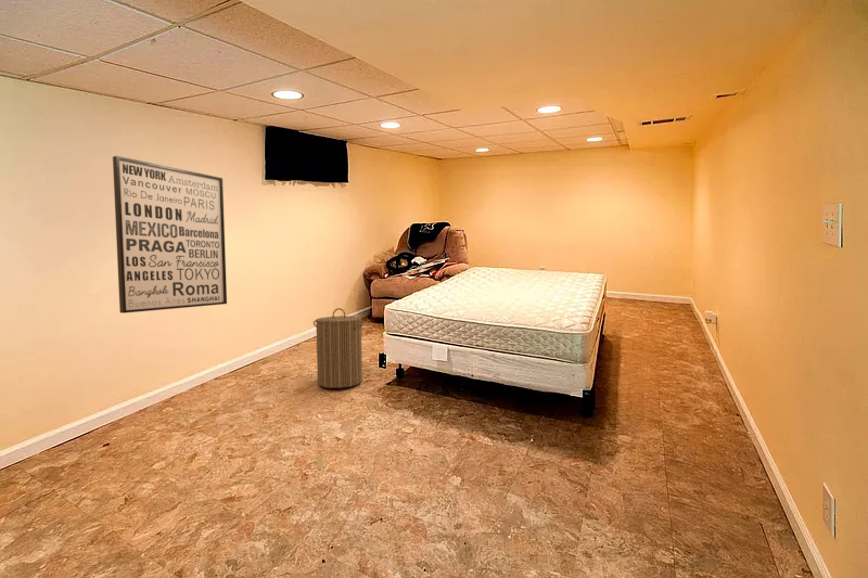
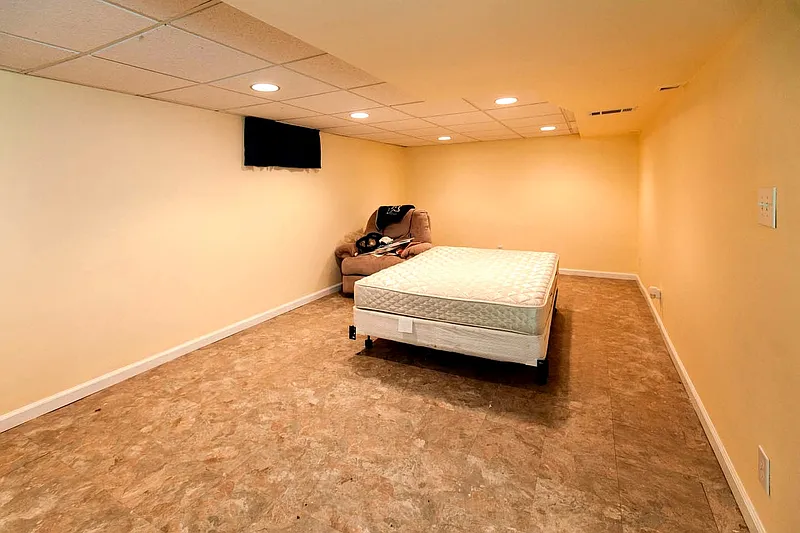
- wall art [112,155,228,314]
- laundry hamper [312,307,366,389]
